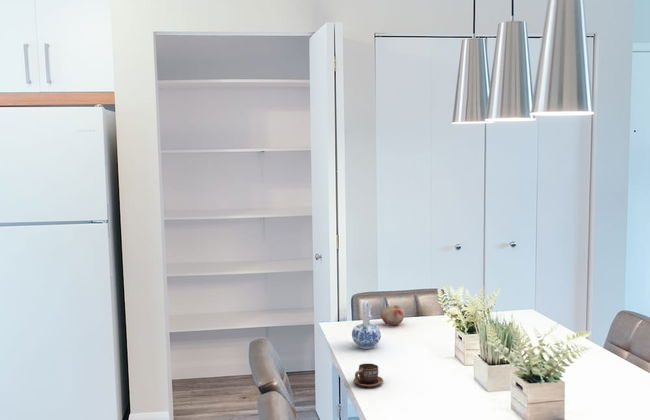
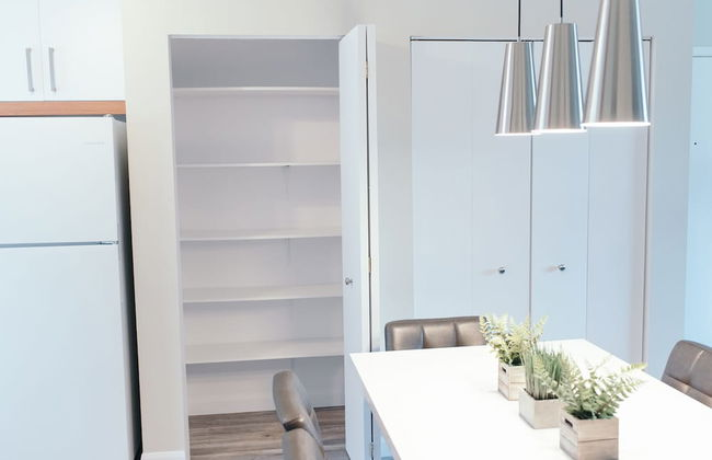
- cup [353,363,384,388]
- ceramic pitcher [351,300,382,350]
- fruit [380,304,405,326]
